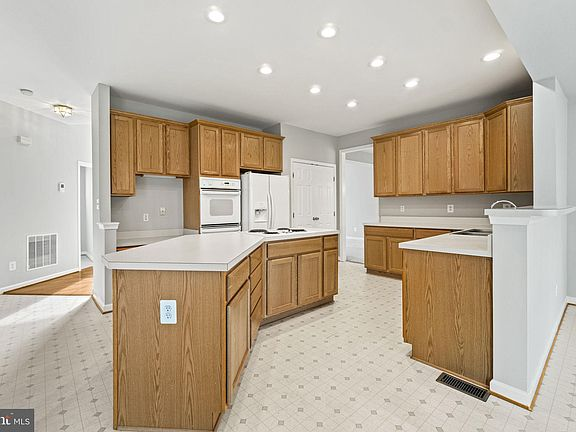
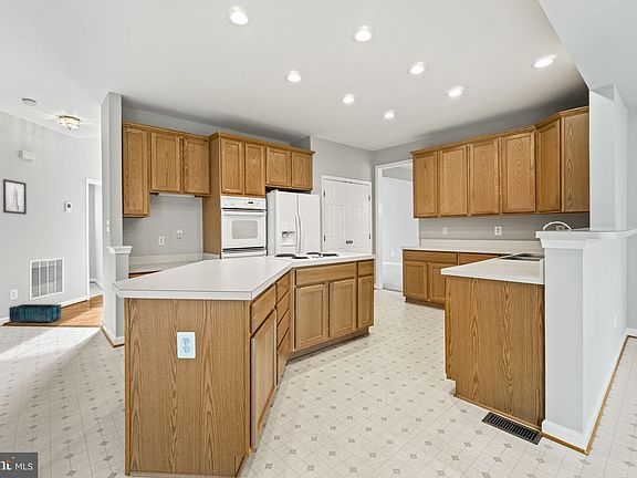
+ wall art [2,178,28,216]
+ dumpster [8,303,63,324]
